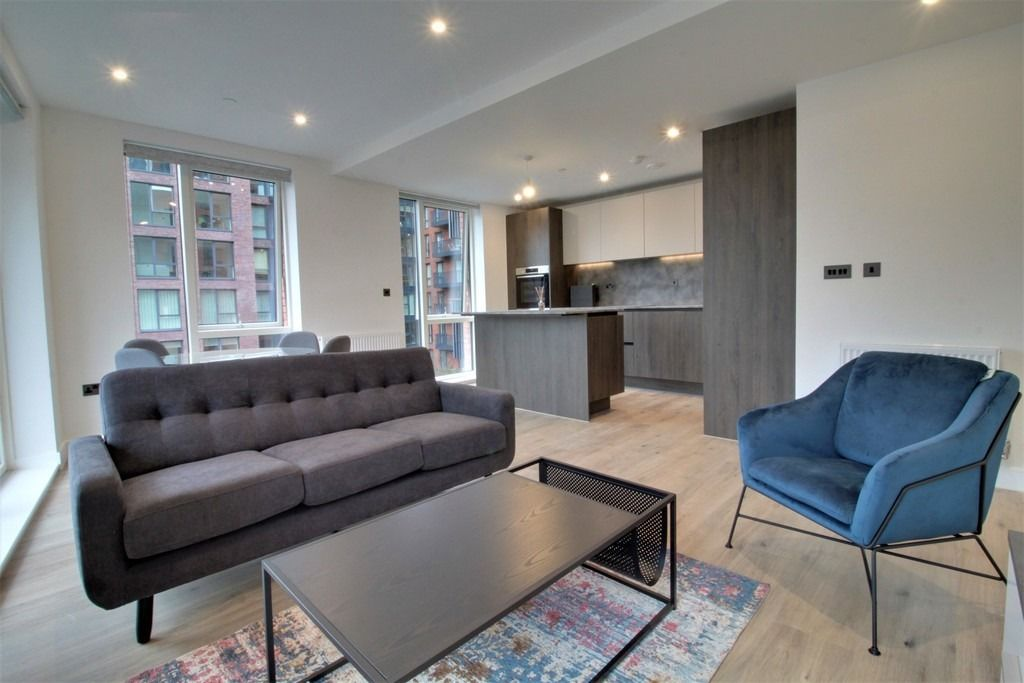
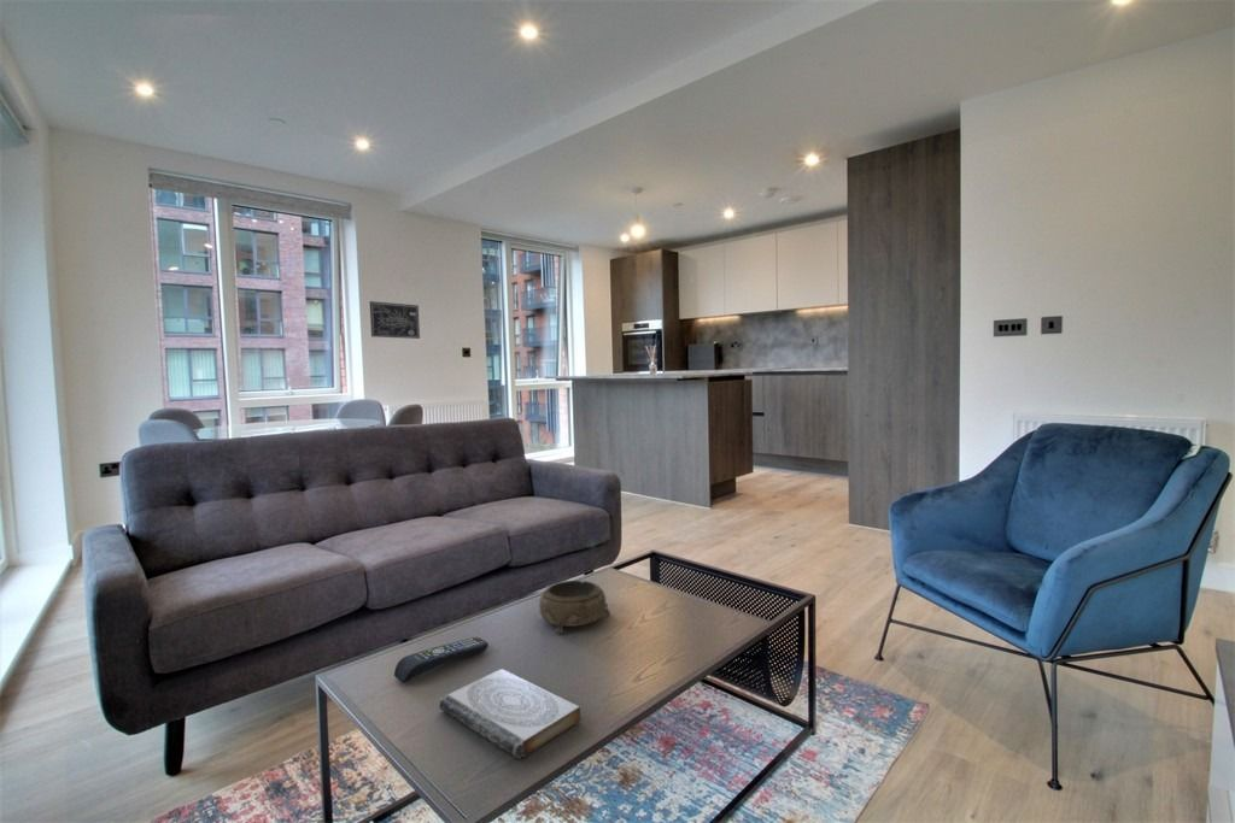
+ decorative bowl [538,580,611,635]
+ book [438,668,581,760]
+ remote control [393,636,490,683]
+ wall art [369,300,421,340]
